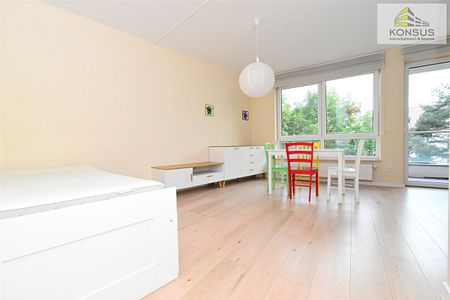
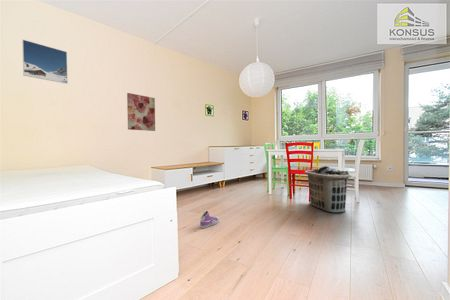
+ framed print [21,39,69,85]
+ wall art [126,92,156,132]
+ clothes hamper [304,165,352,213]
+ sneaker [199,210,220,229]
